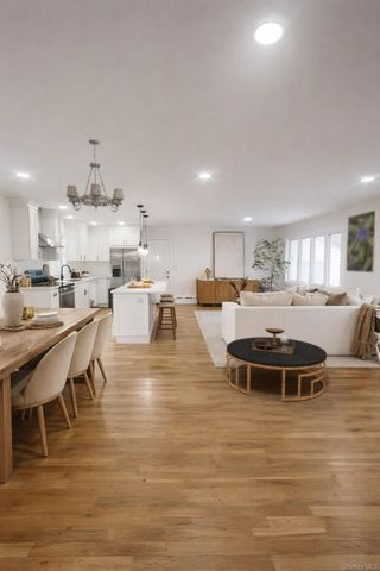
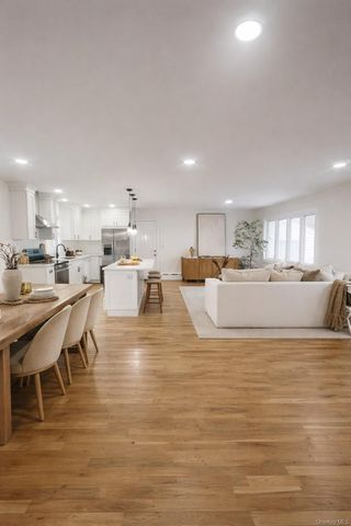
- coffee table [224,327,328,402]
- chandelier [65,138,125,213]
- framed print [344,208,379,274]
